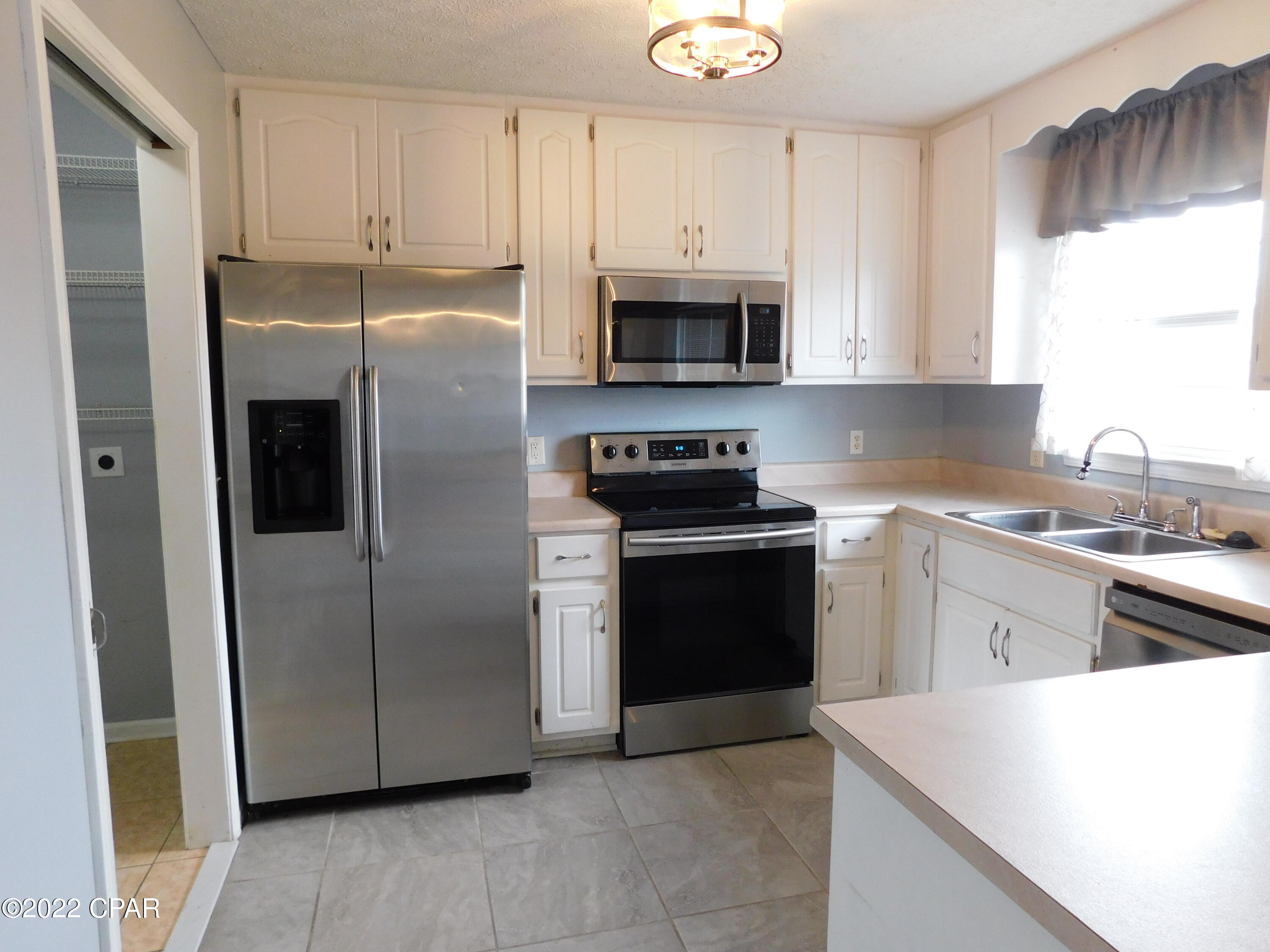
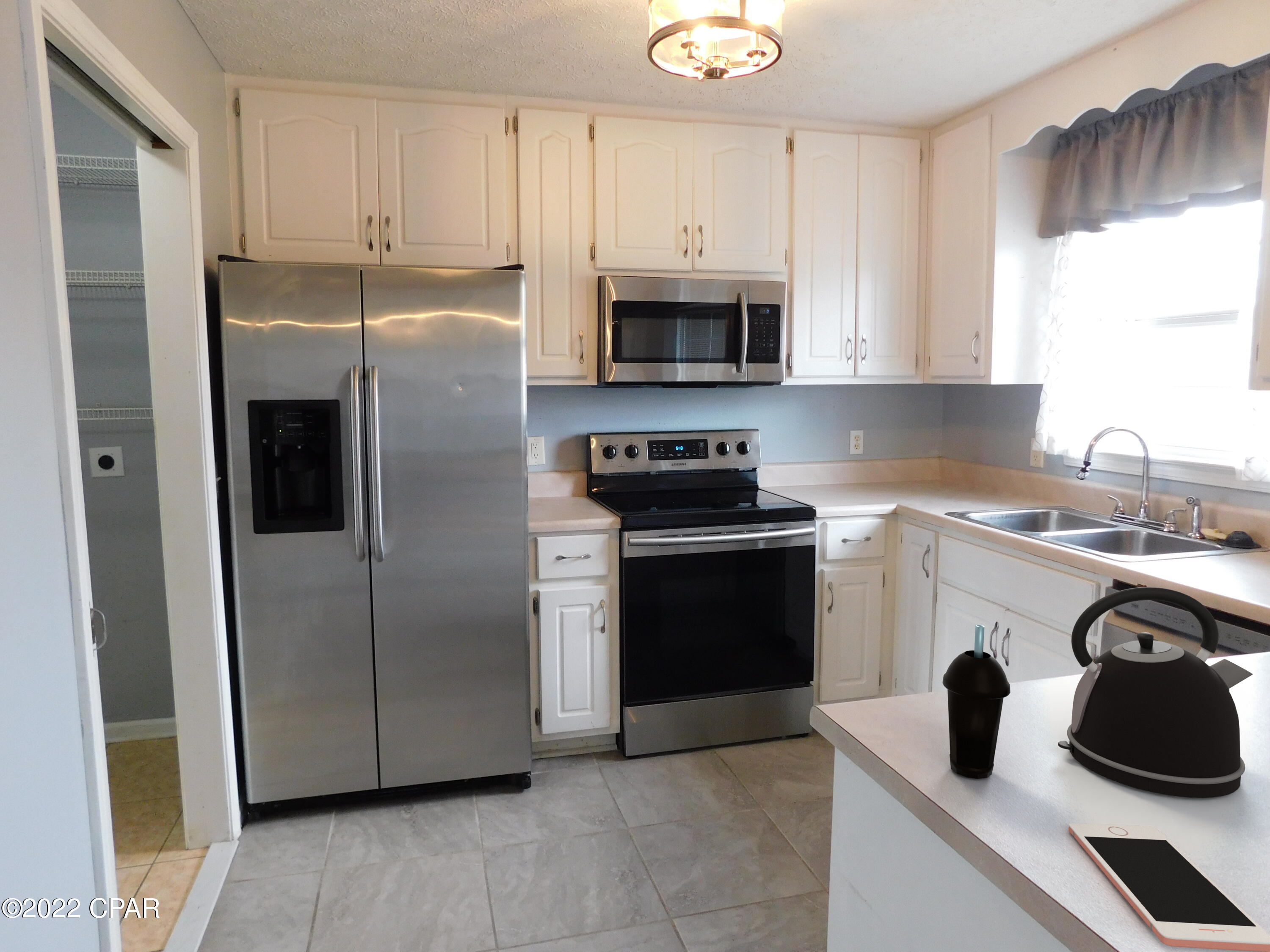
+ kettle [1057,586,1253,798]
+ cup [942,625,1011,779]
+ cell phone [1068,823,1270,952]
